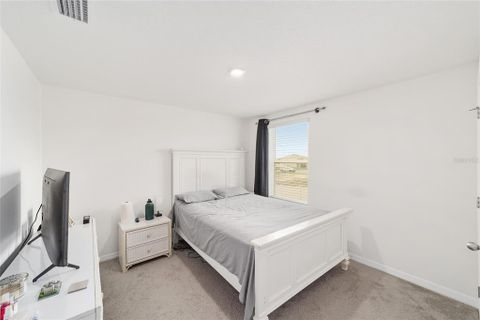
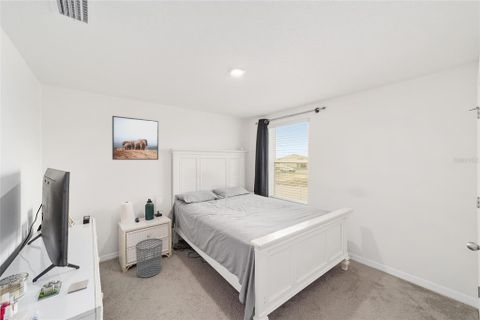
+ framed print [111,115,159,161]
+ waste bin [135,237,164,278]
